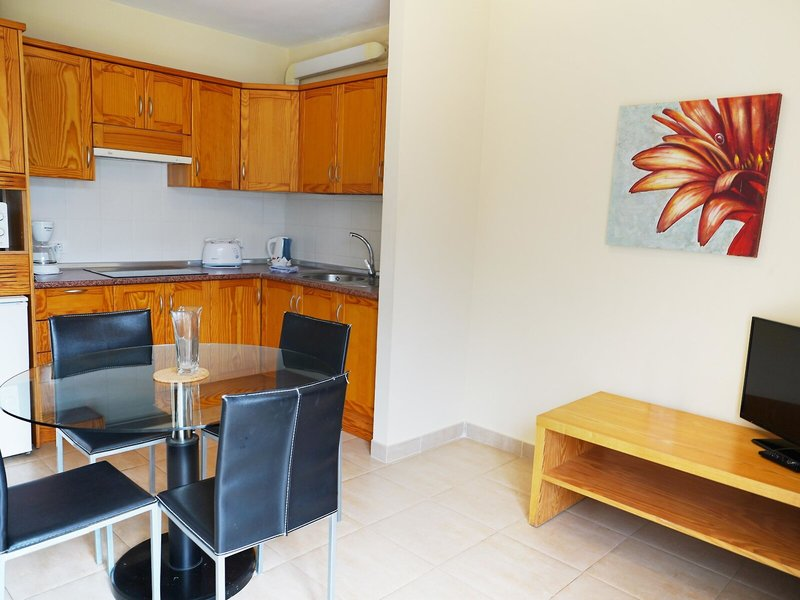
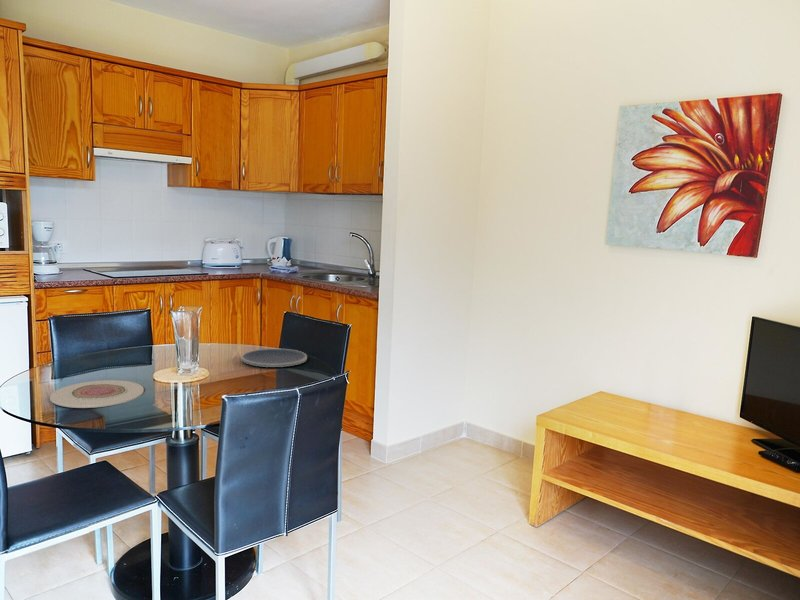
+ plate [241,348,308,368]
+ plate [49,379,145,409]
